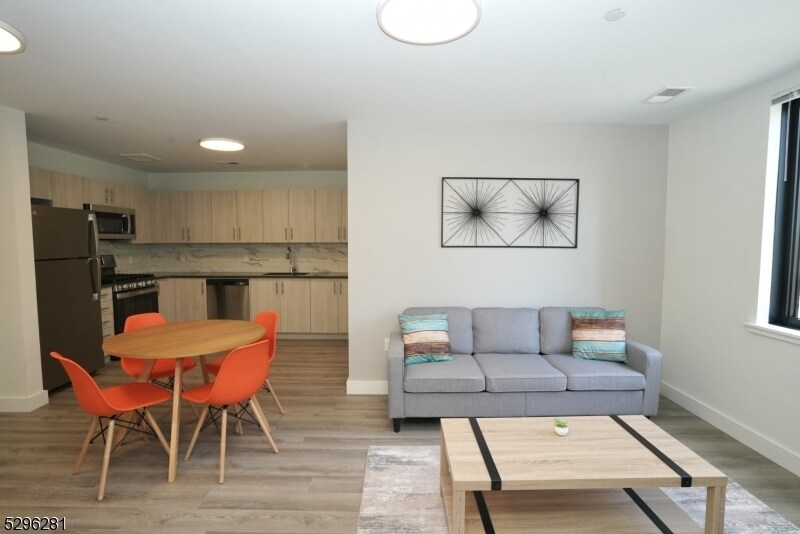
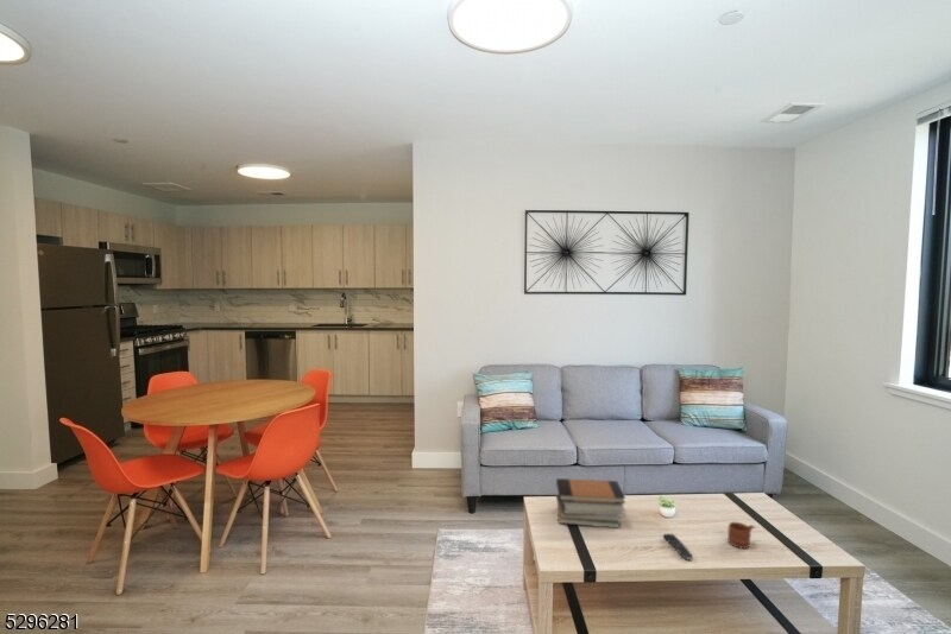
+ remote control [662,533,693,562]
+ book stack [555,477,626,530]
+ mug [726,521,757,550]
